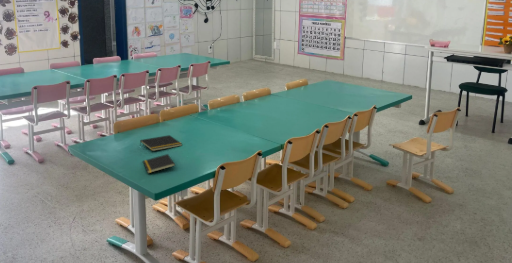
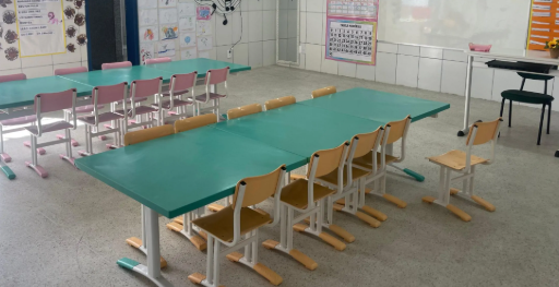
- notepad [142,153,176,174]
- notepad [139,134,183,152]
